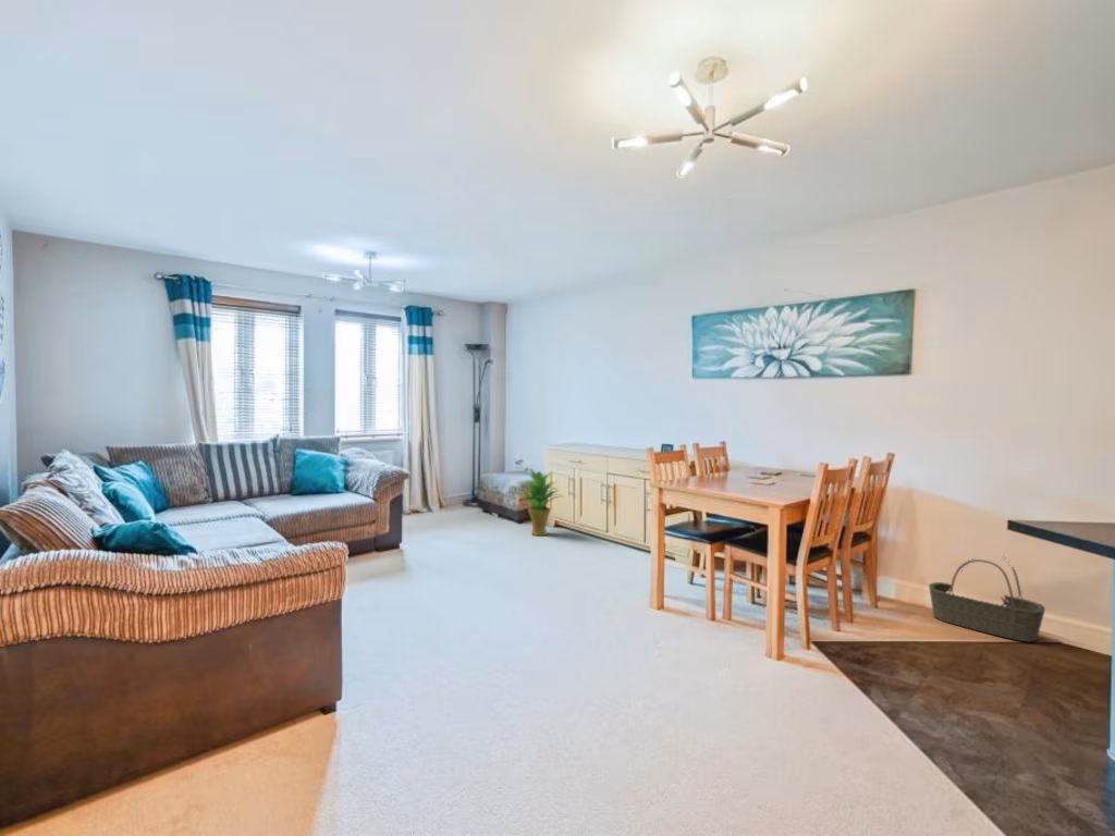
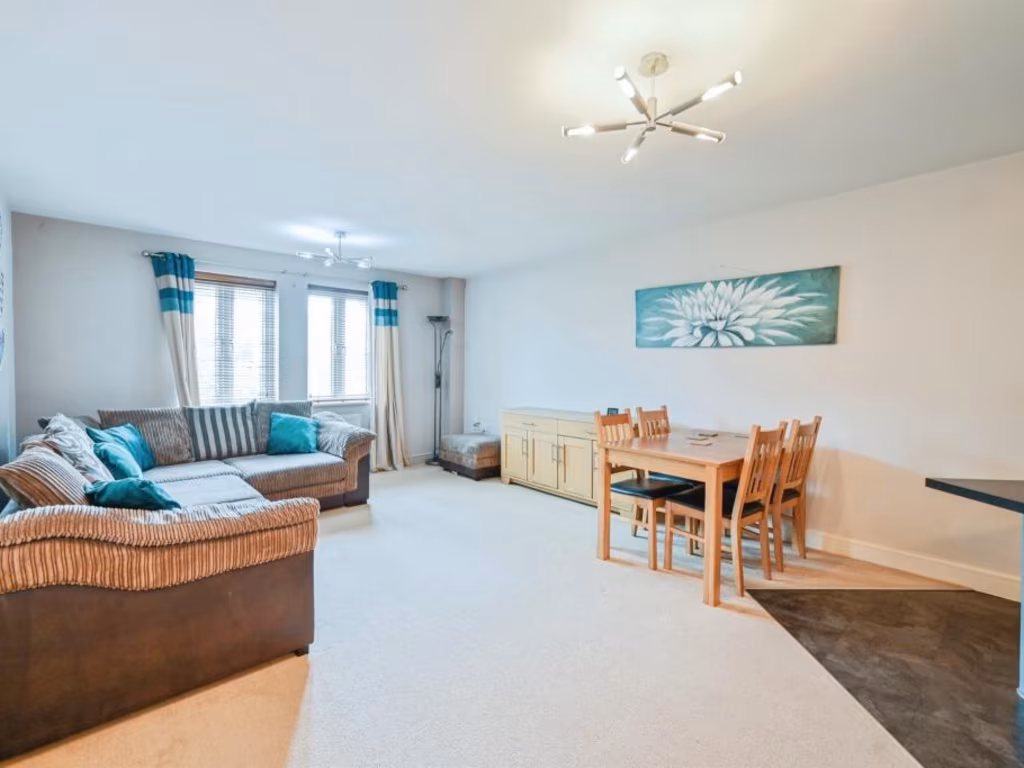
- potted plant [514,468,563,537]
- basket [928,557,1046,643]
